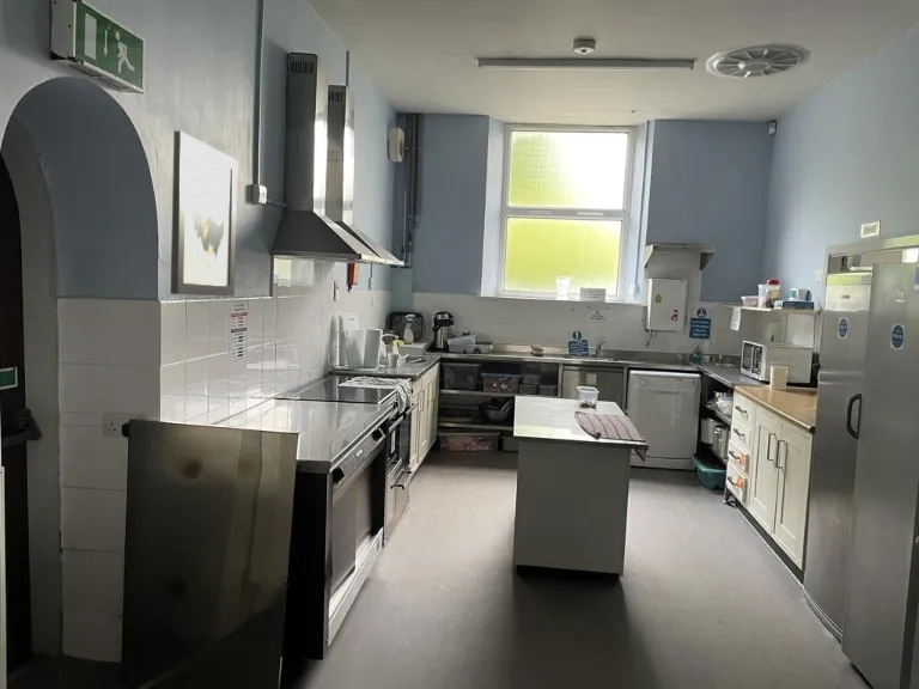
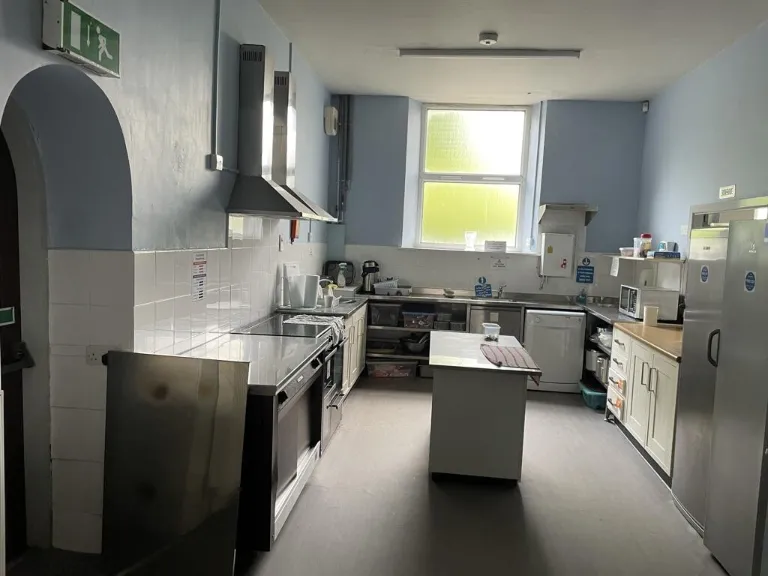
- ceiling vent [705,41,811,80]
- wall art [170,129,239,298]
